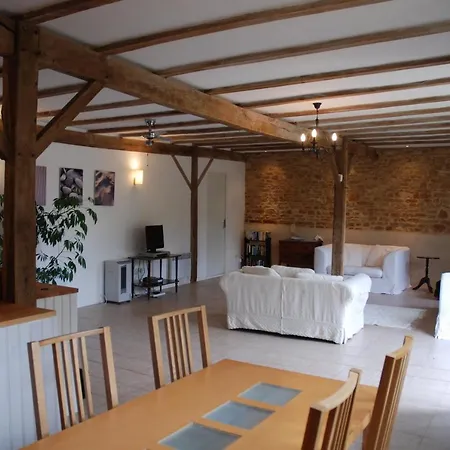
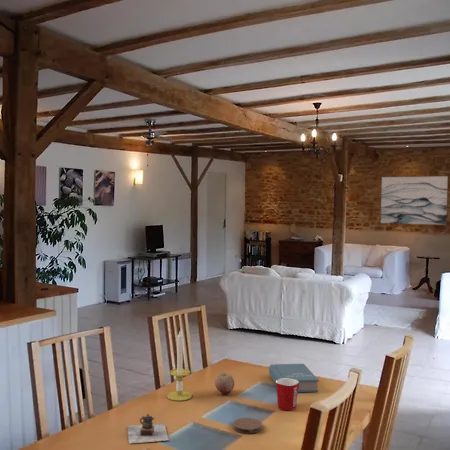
+ book [268,363,319,393]
+ candle [166,330,193,402]
+ fruit [214,372,235,395]
+ teapot [126,413,170,445]
+ mug [275,378,299,411]
+ coaster [232,417,263,435]
+ wall art [380,175,449,226]
